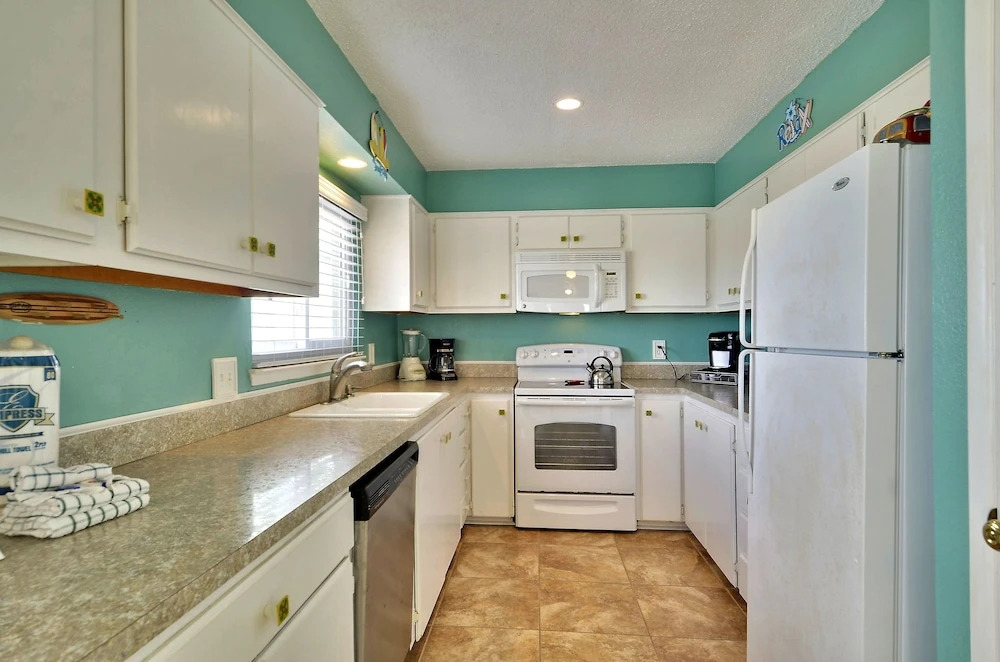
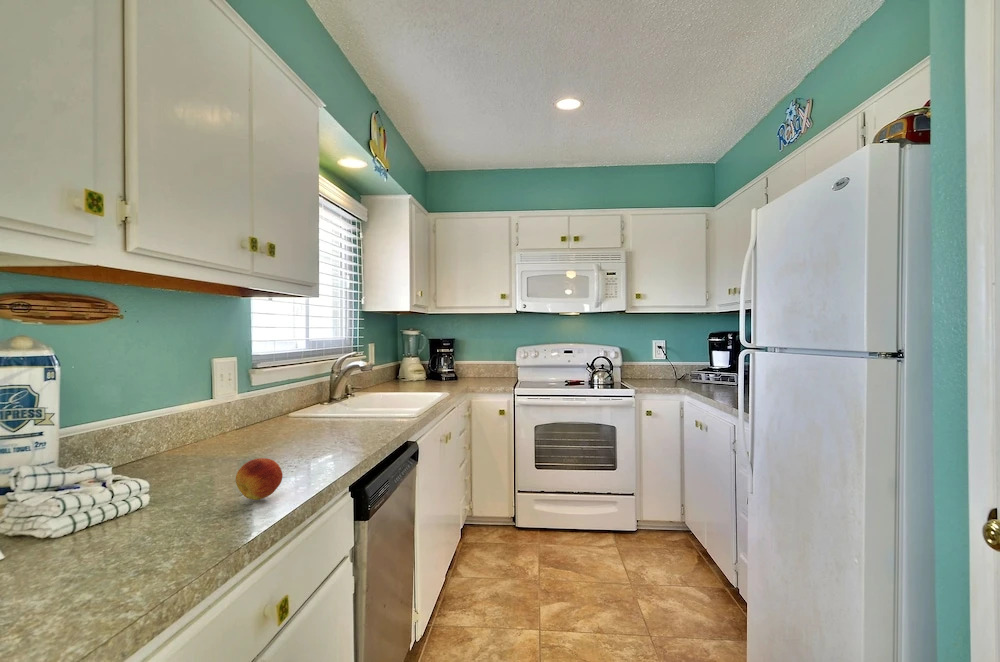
+ fruit [235,457,284,501]
